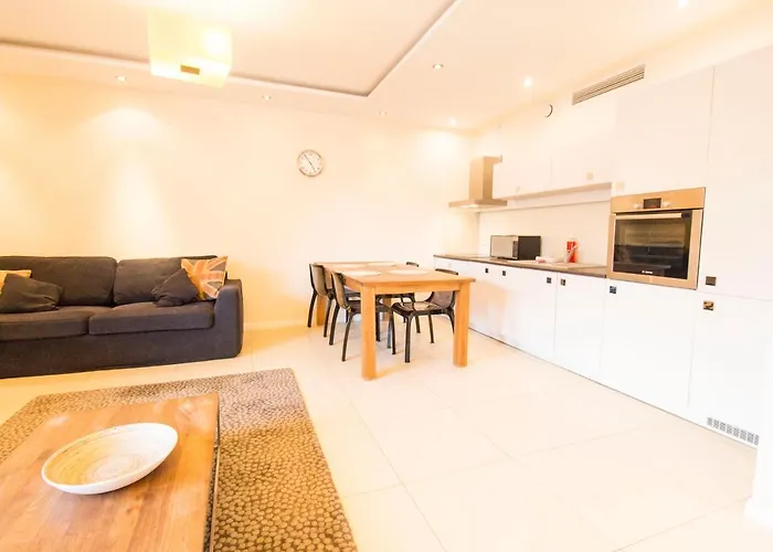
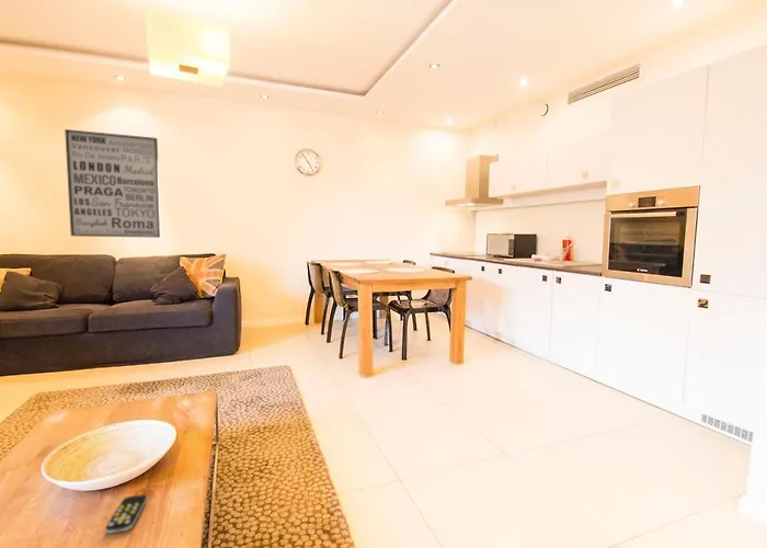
+ wall art [64,128,162,239]
+ remote control [105,493,148,535]
